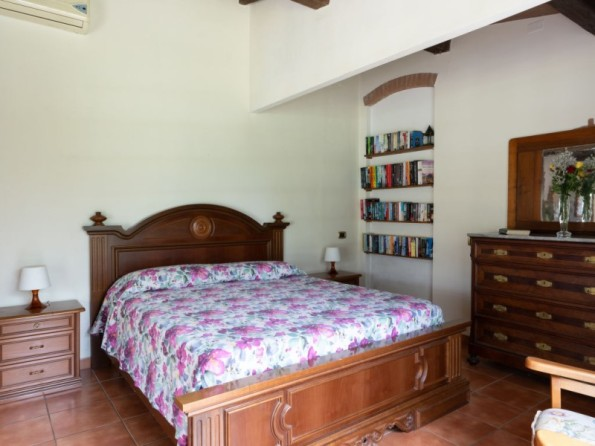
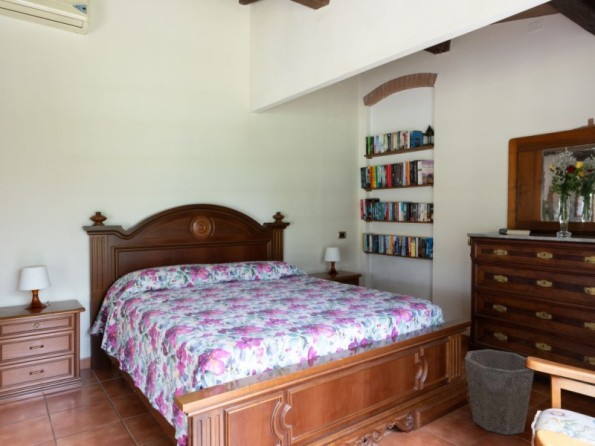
+ waste bin [464,348,535,436]
